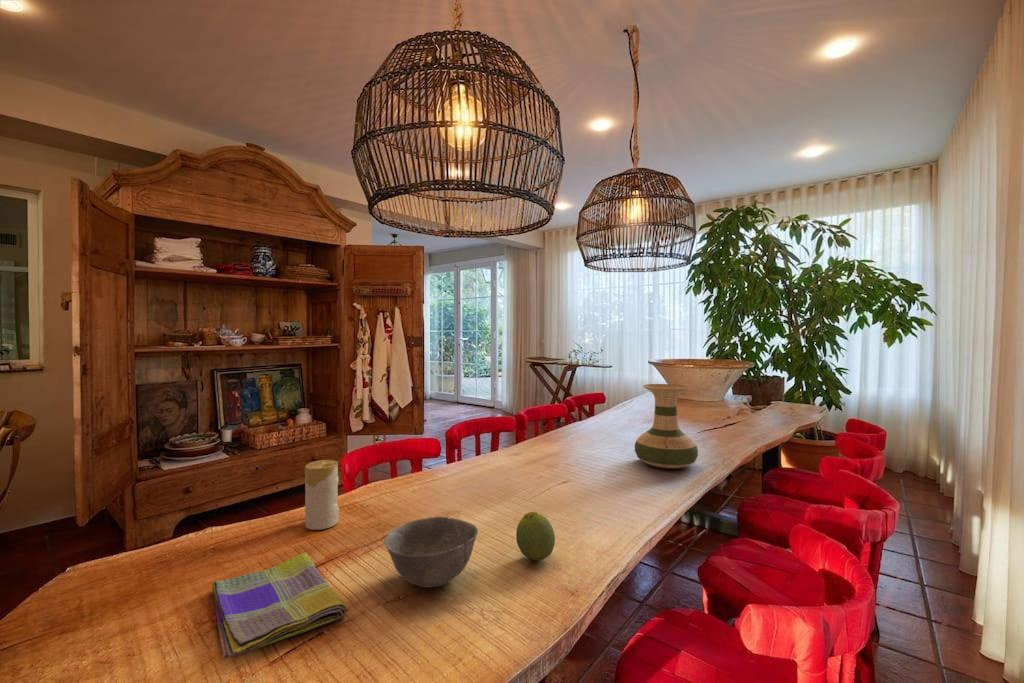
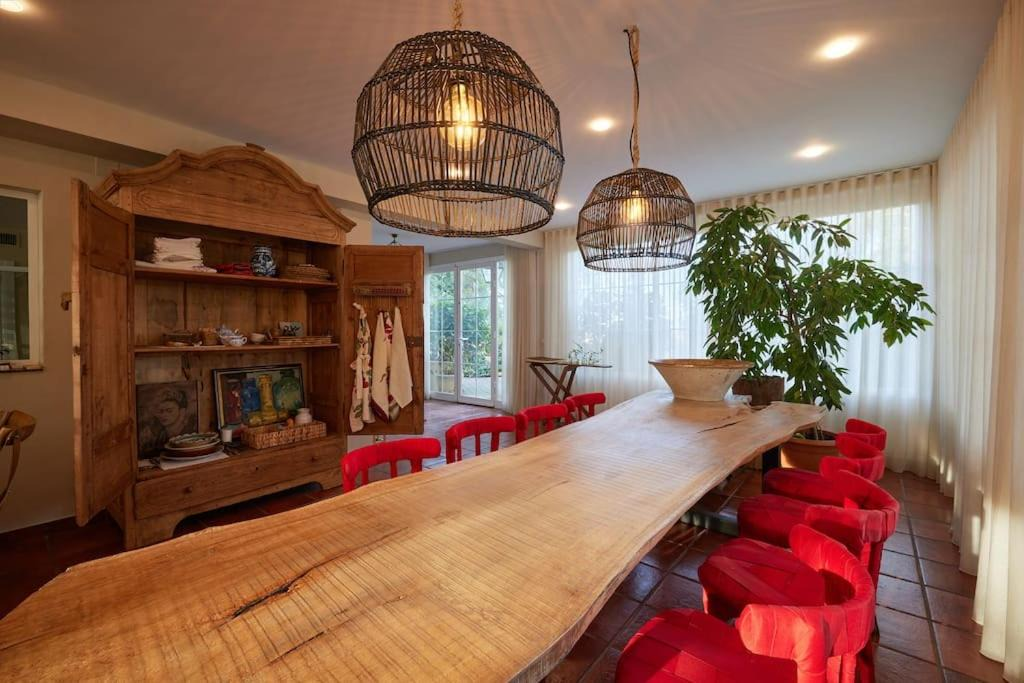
- dish towel [211,552,347,659]
- candle [304,459,340,531]
- vase [634,383,699,469]
- fruit [515,511,556,563]
- bowl [383,516,479,588]
